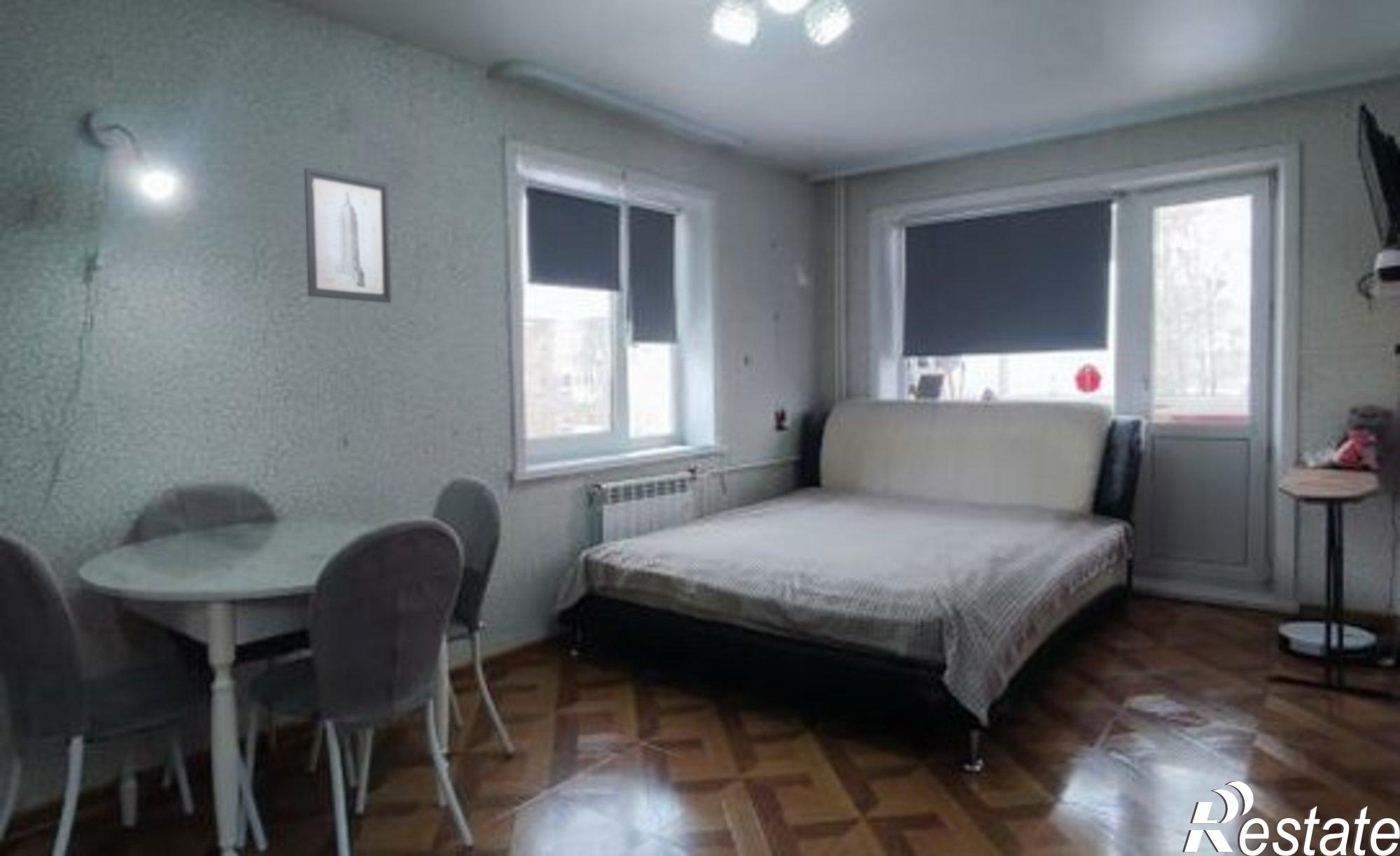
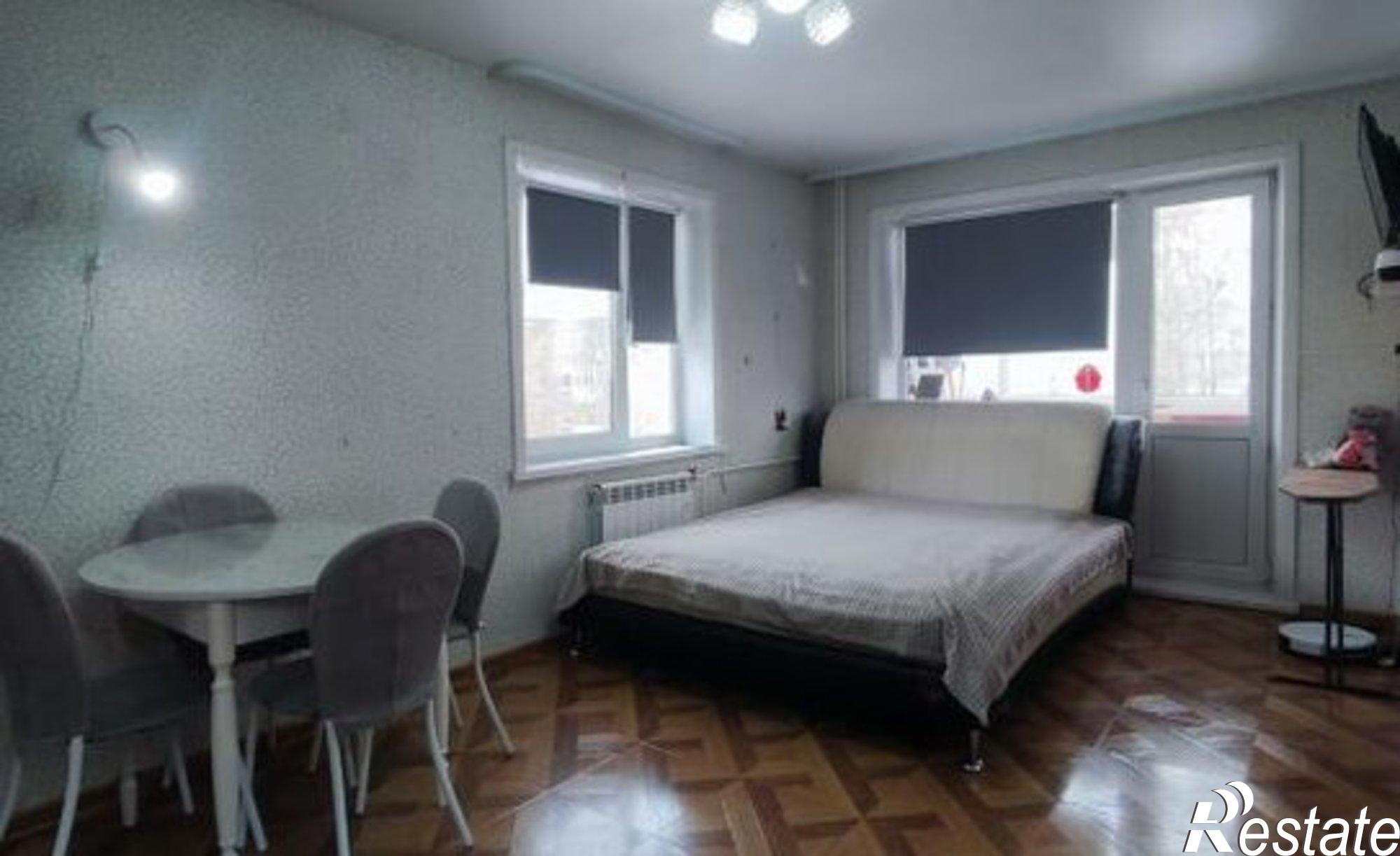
- wall art [304,167,392,304]
